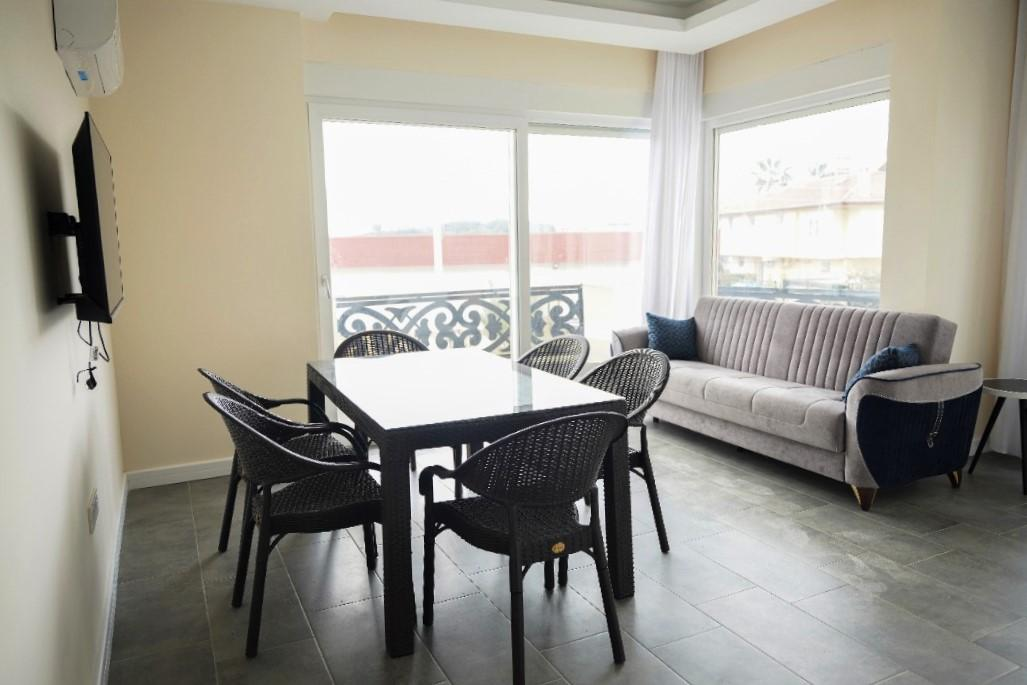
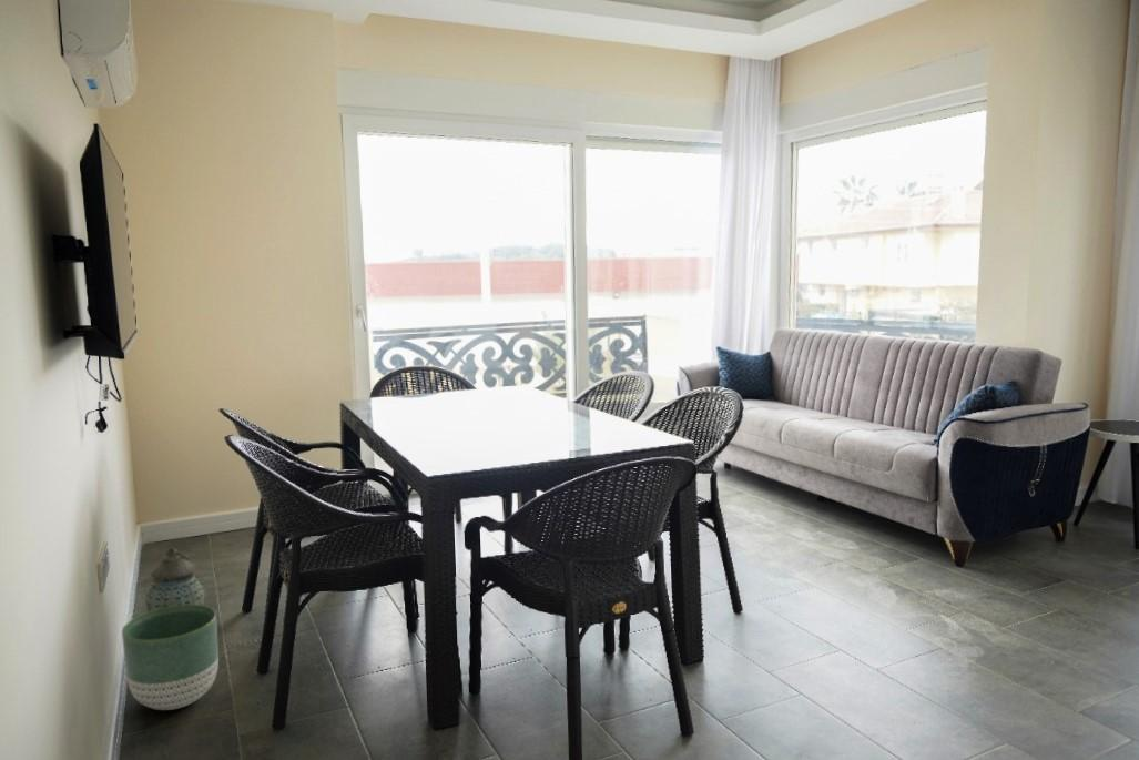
+ planter [121,605,220,711]
+ lantern [144,547,206,612]
